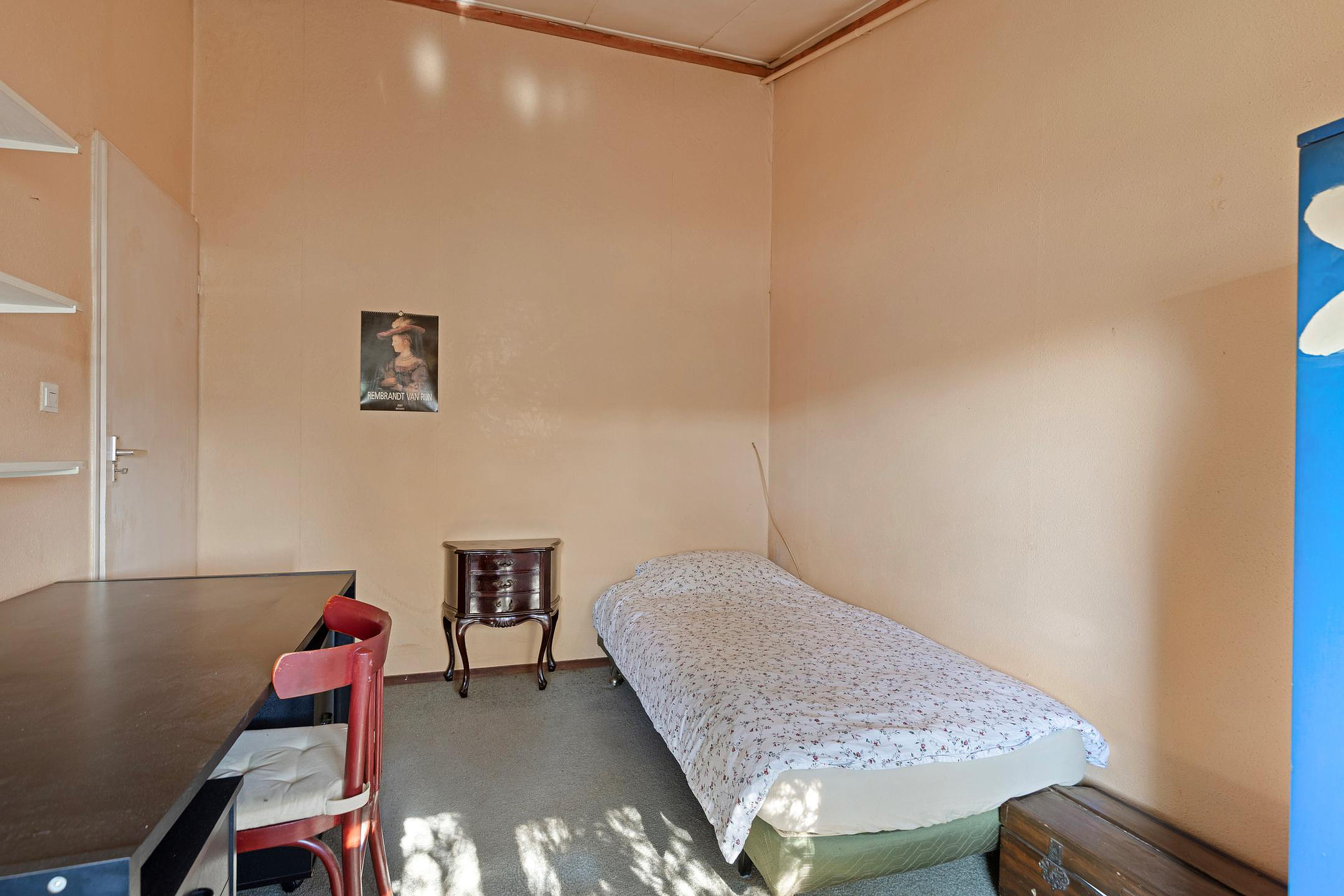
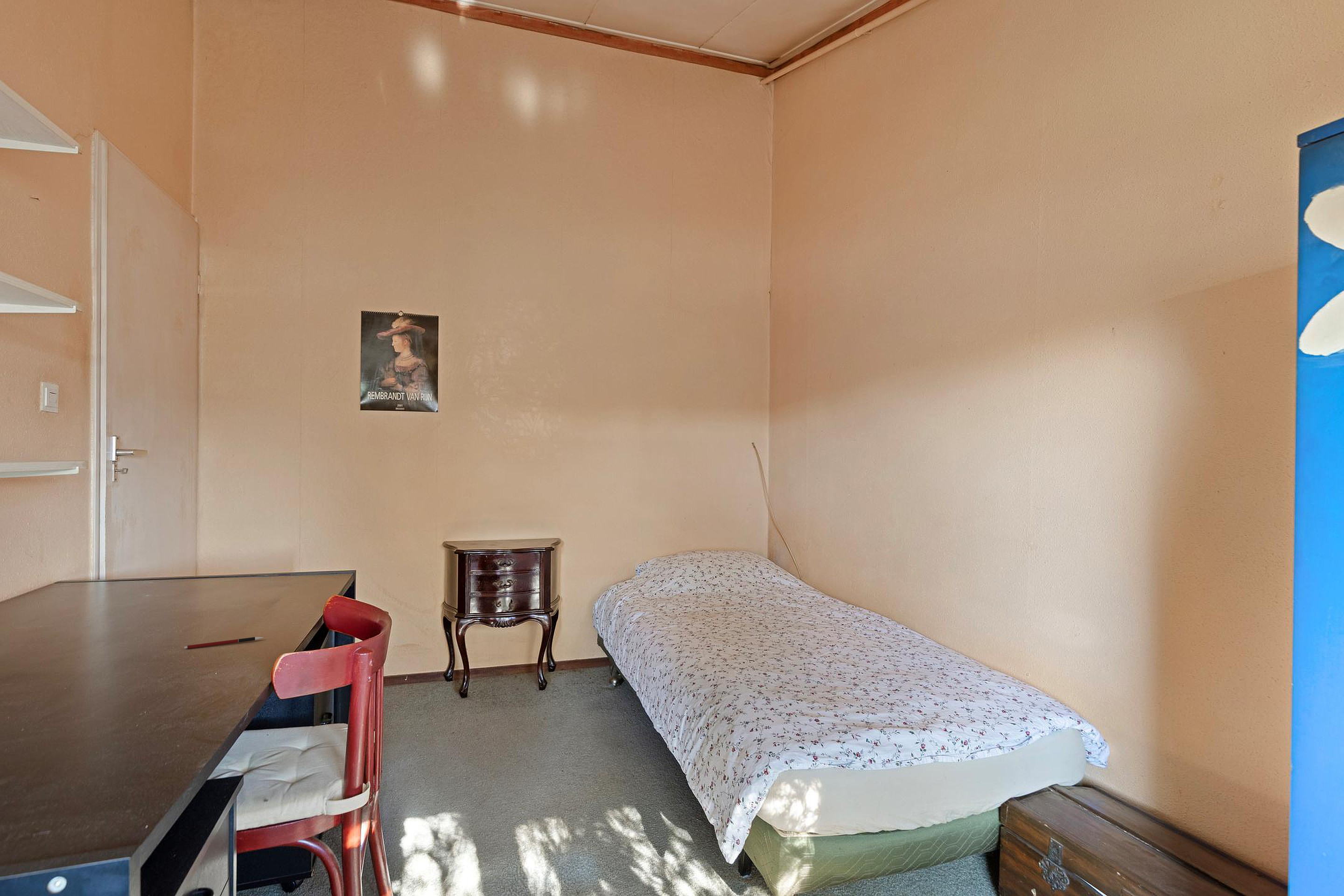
+ pen [184,637,264,650]
